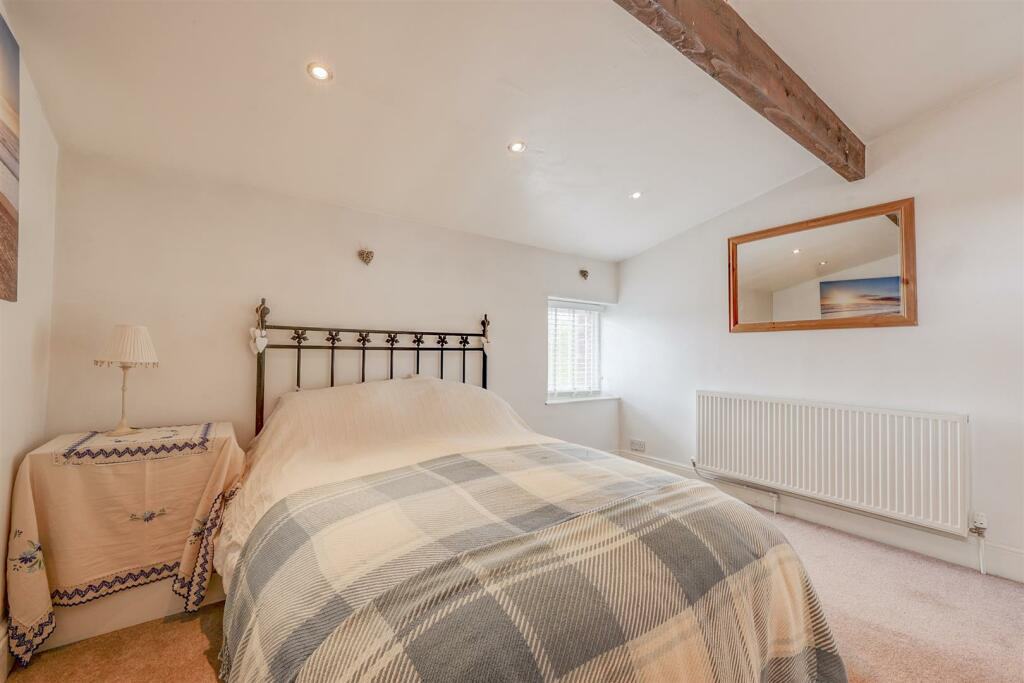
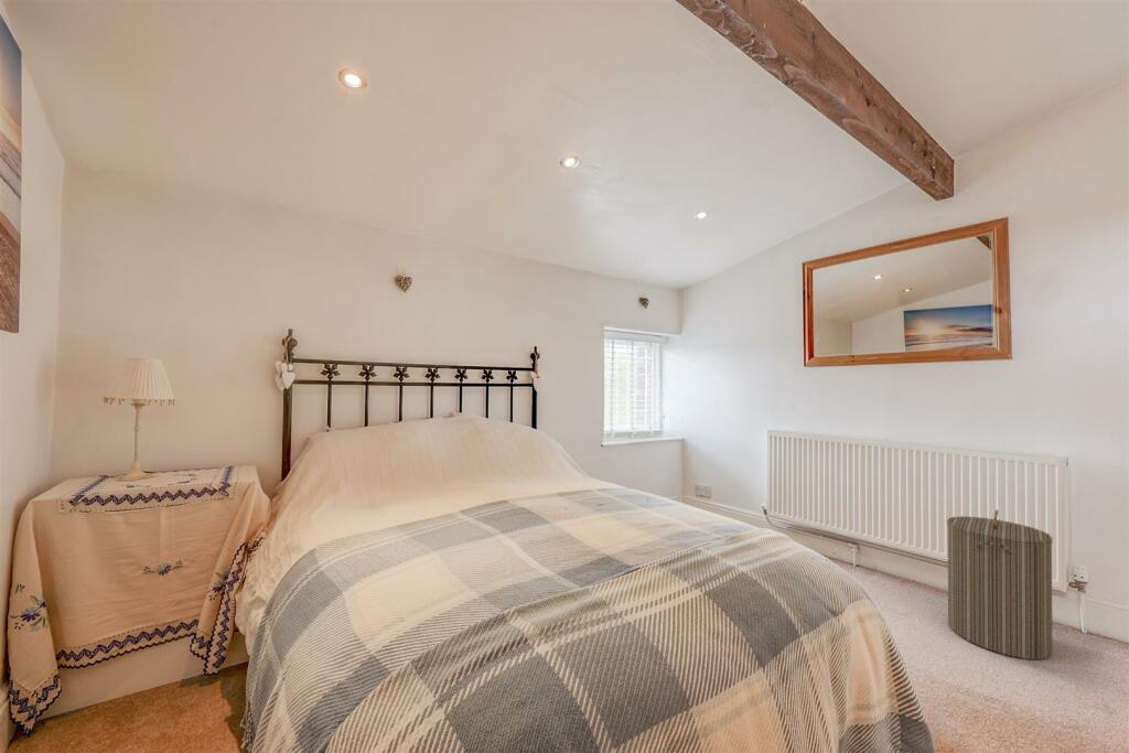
+ laundry hamper [946,509,1054,660]
